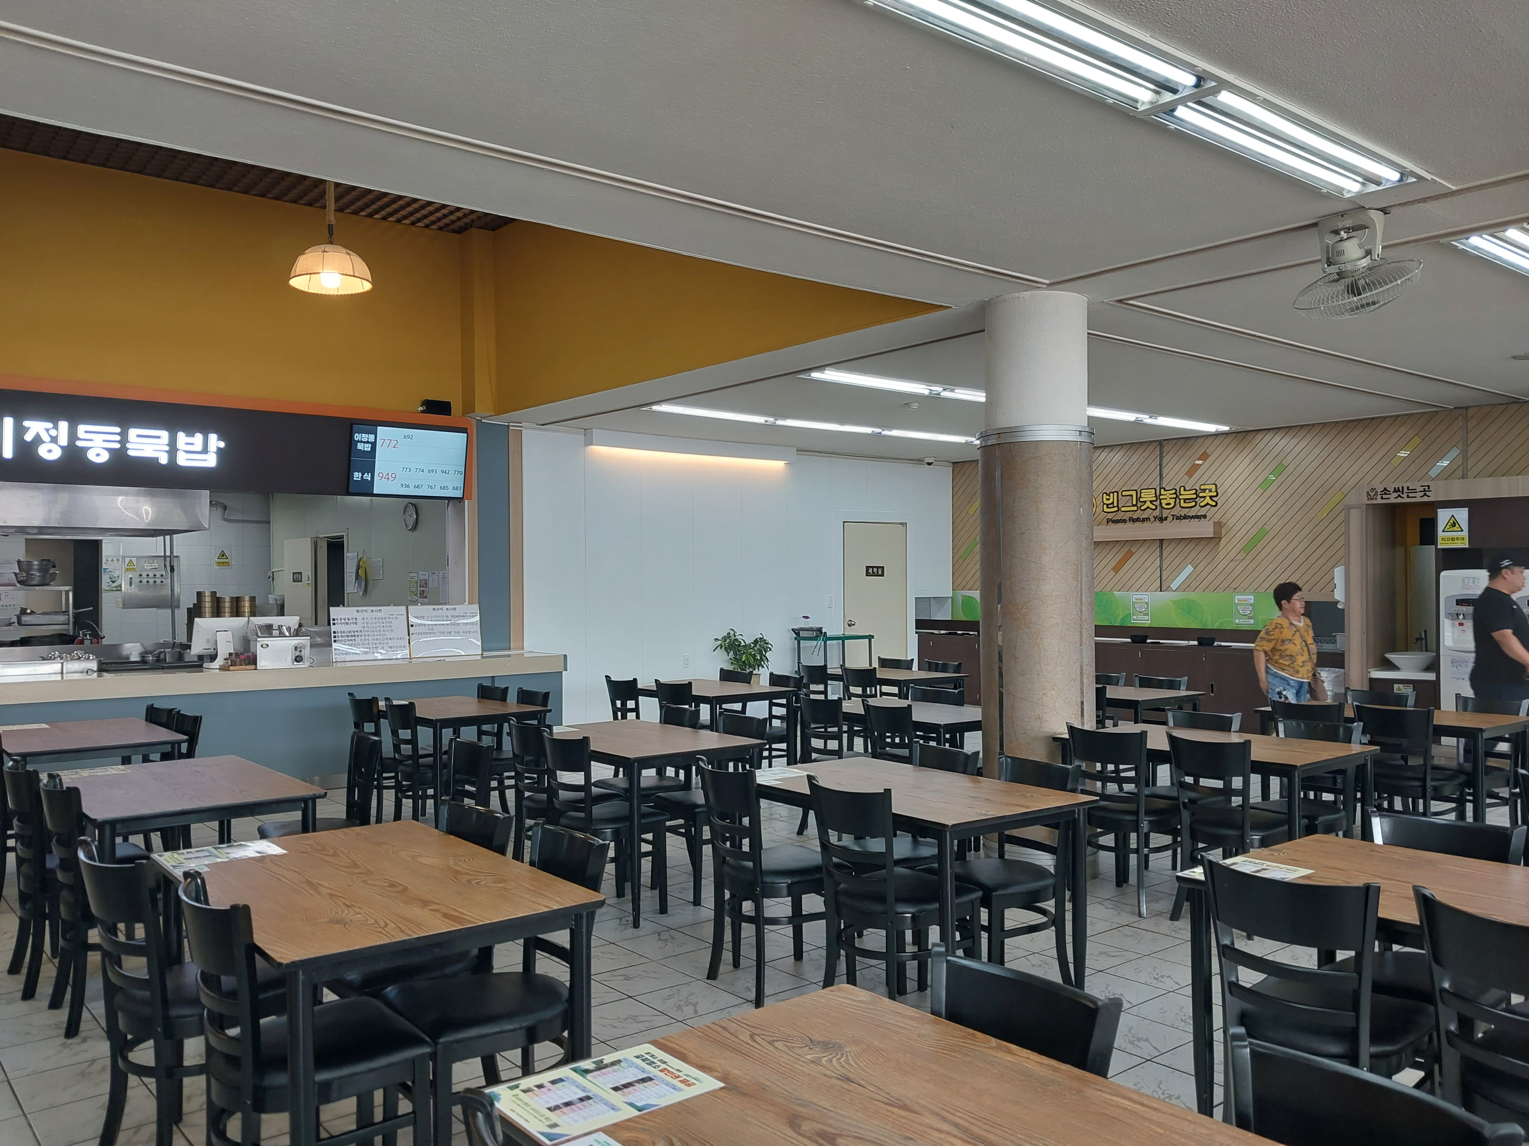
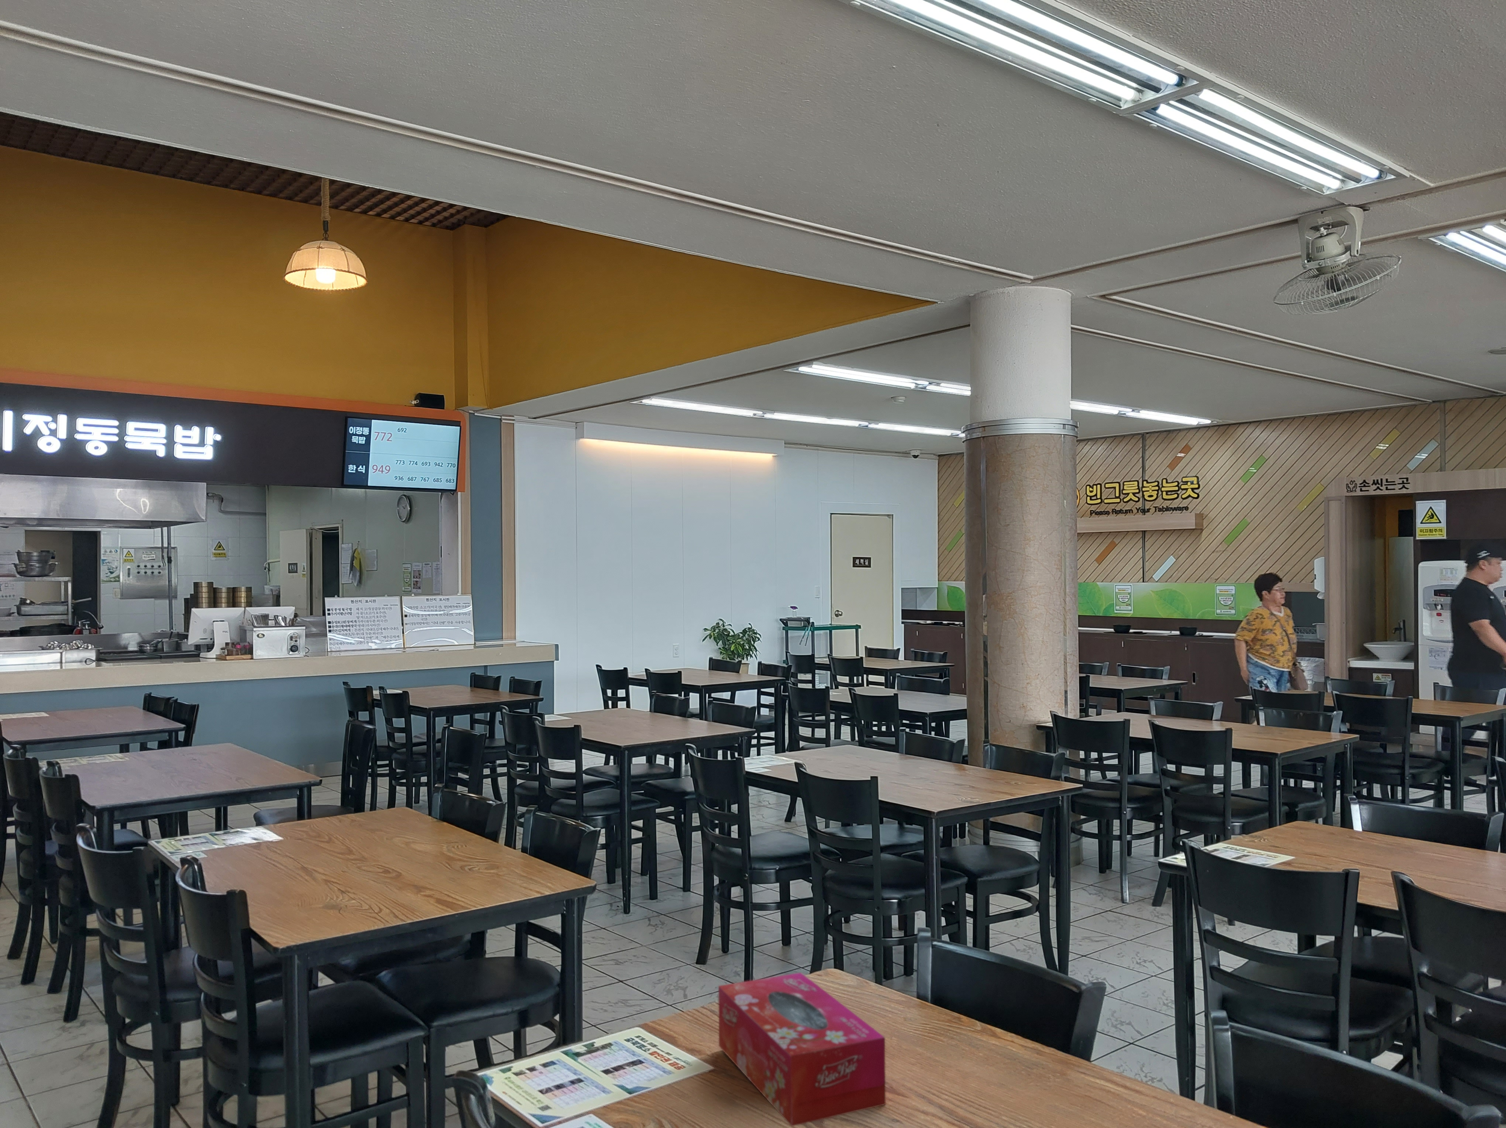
+ tissue box [717,972,886,1127]
